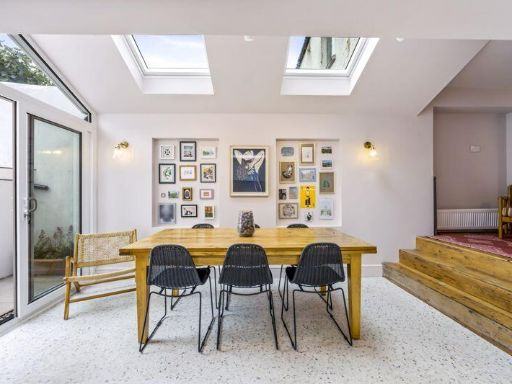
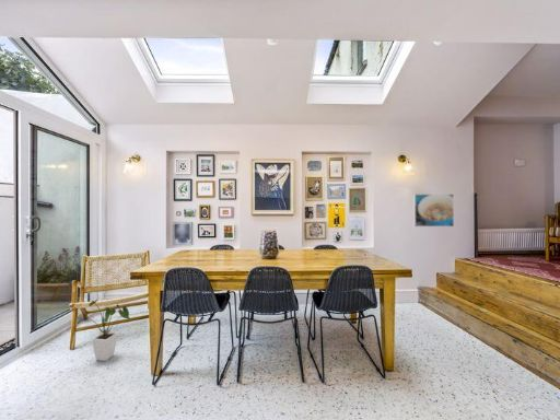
+ house plant [75,299,131,362]
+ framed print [412,194,455,228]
